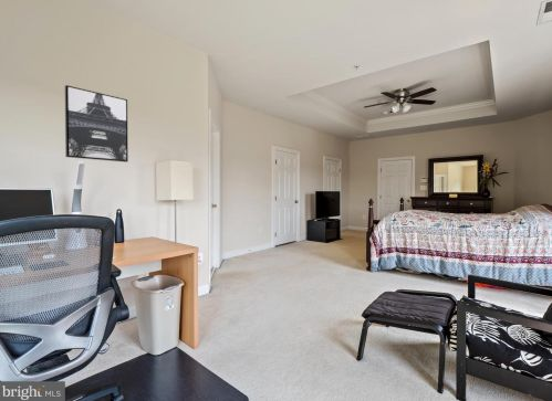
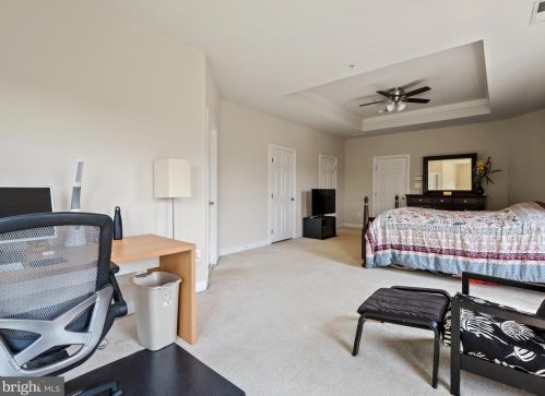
- wall art [64,84,129,163]
